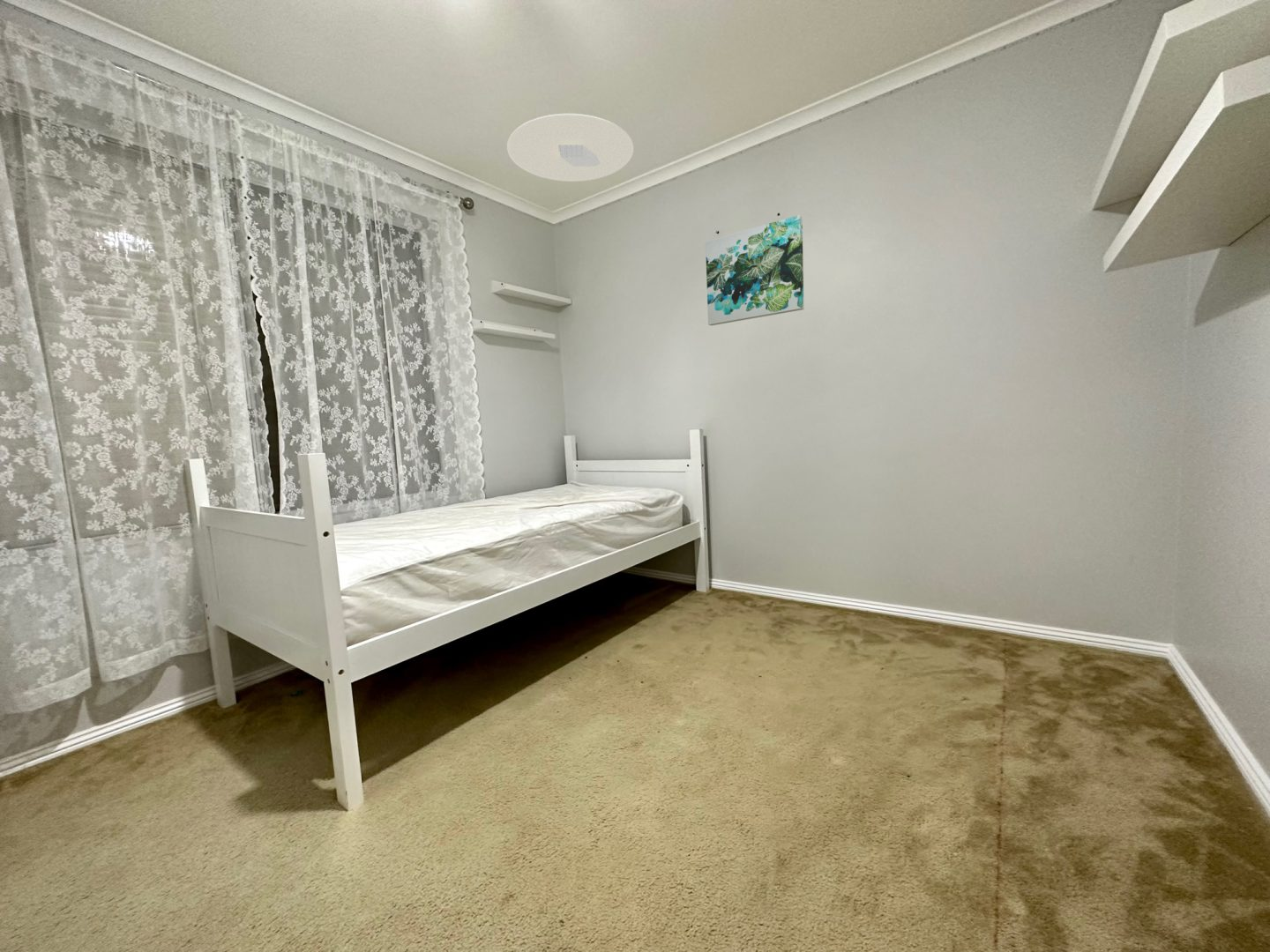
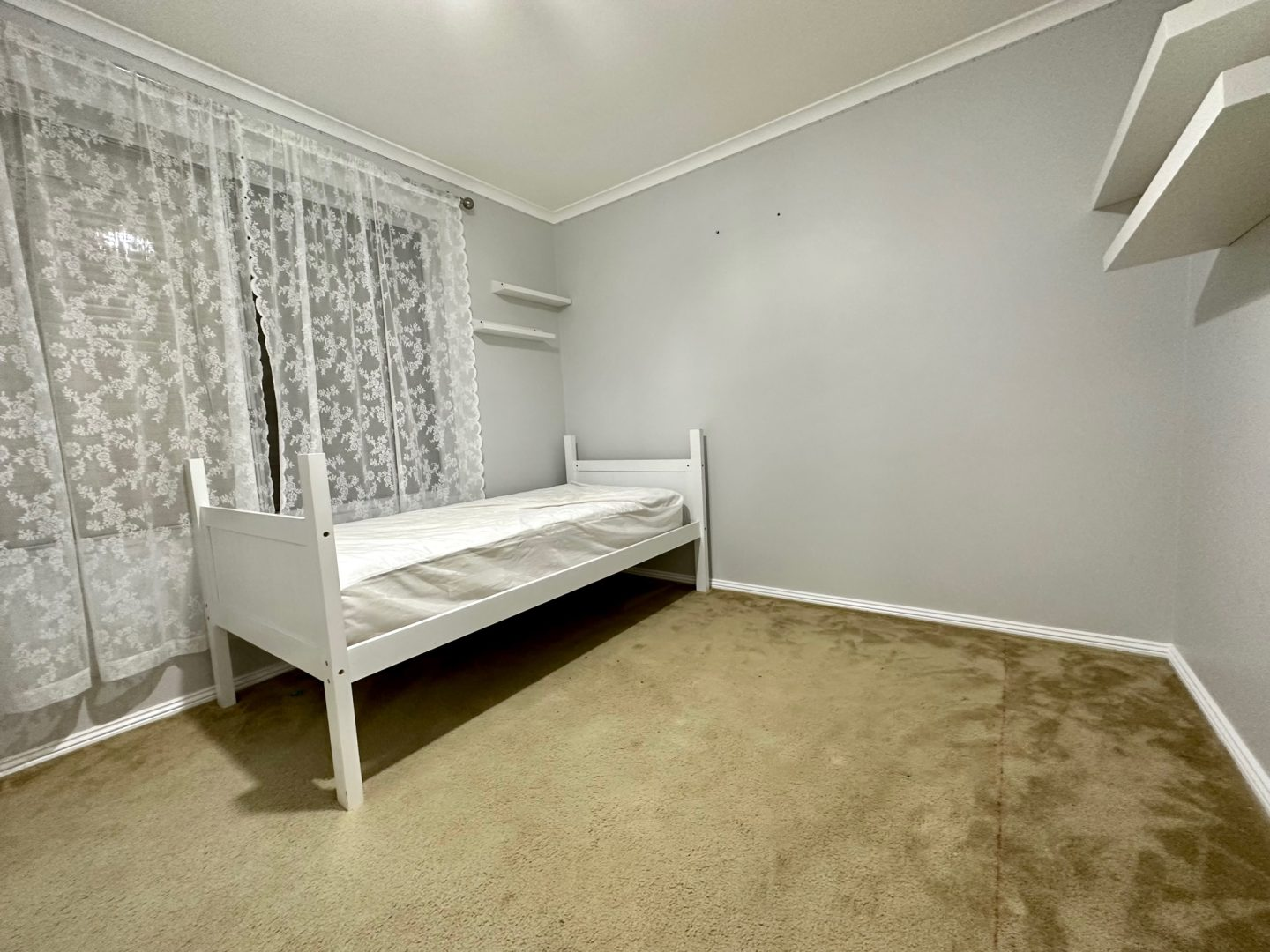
- ceiling light [506,113,634,182]
- wall art [705,214,804,326]
